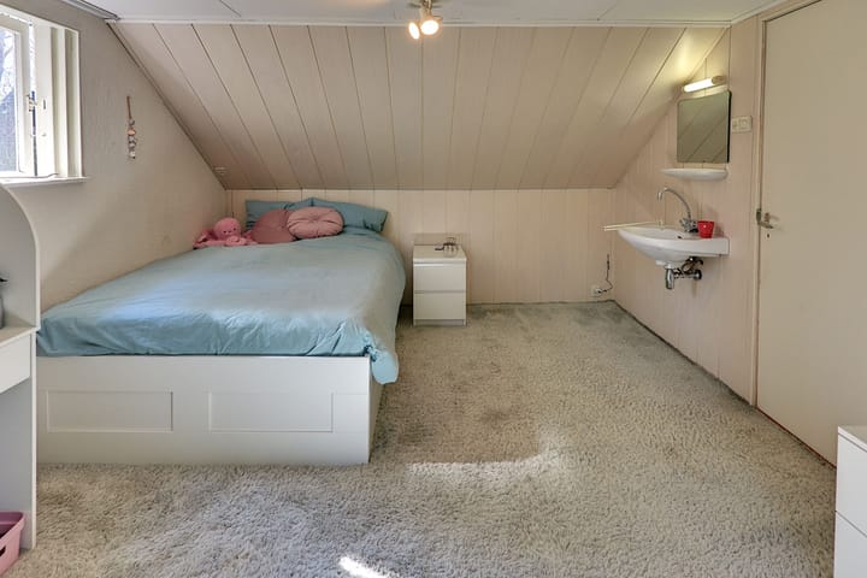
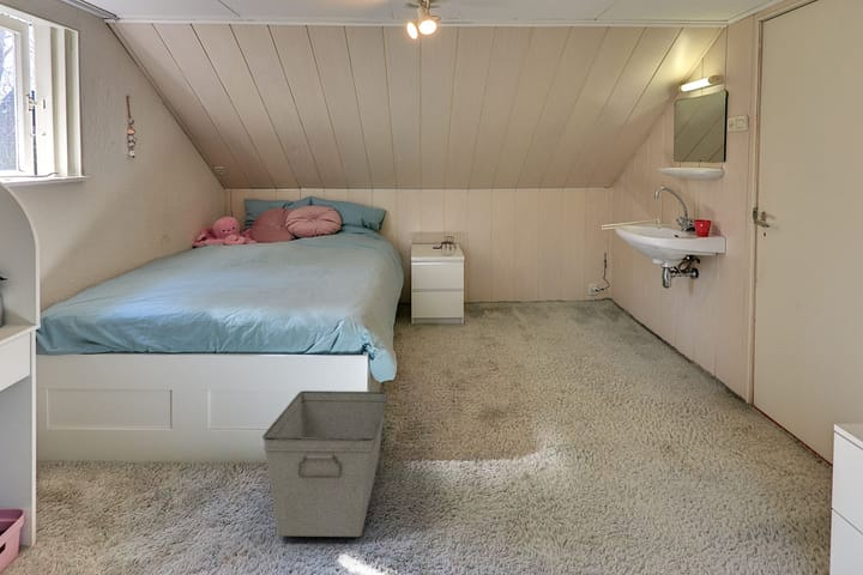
+ storage bin [261,389,388,538]
